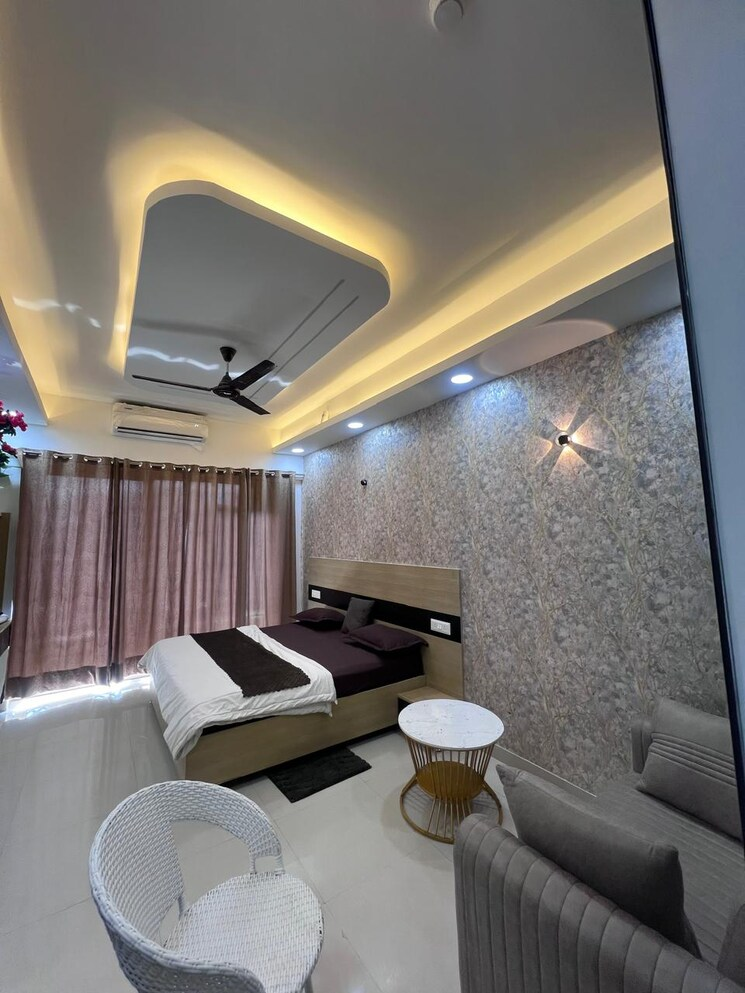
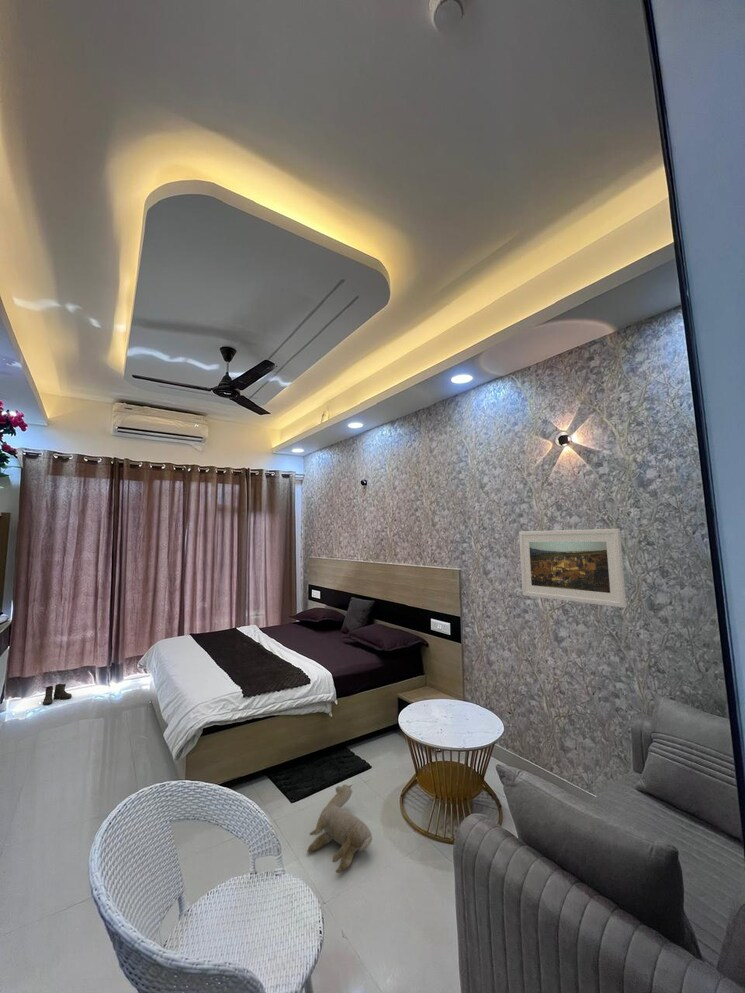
+ plush toy [306,783,373,874]
+ boots [42,683,73,706]
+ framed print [518,528,627,609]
